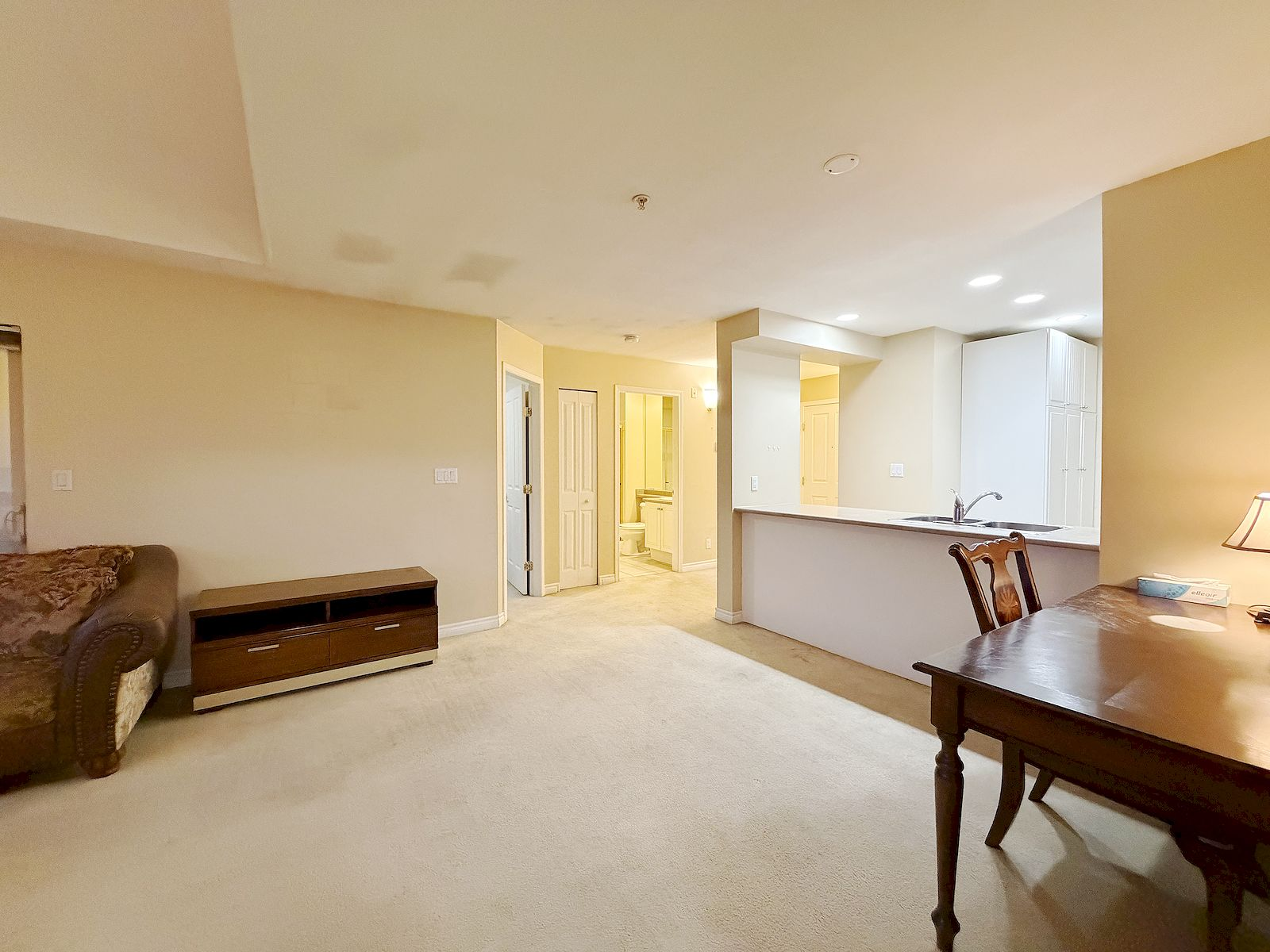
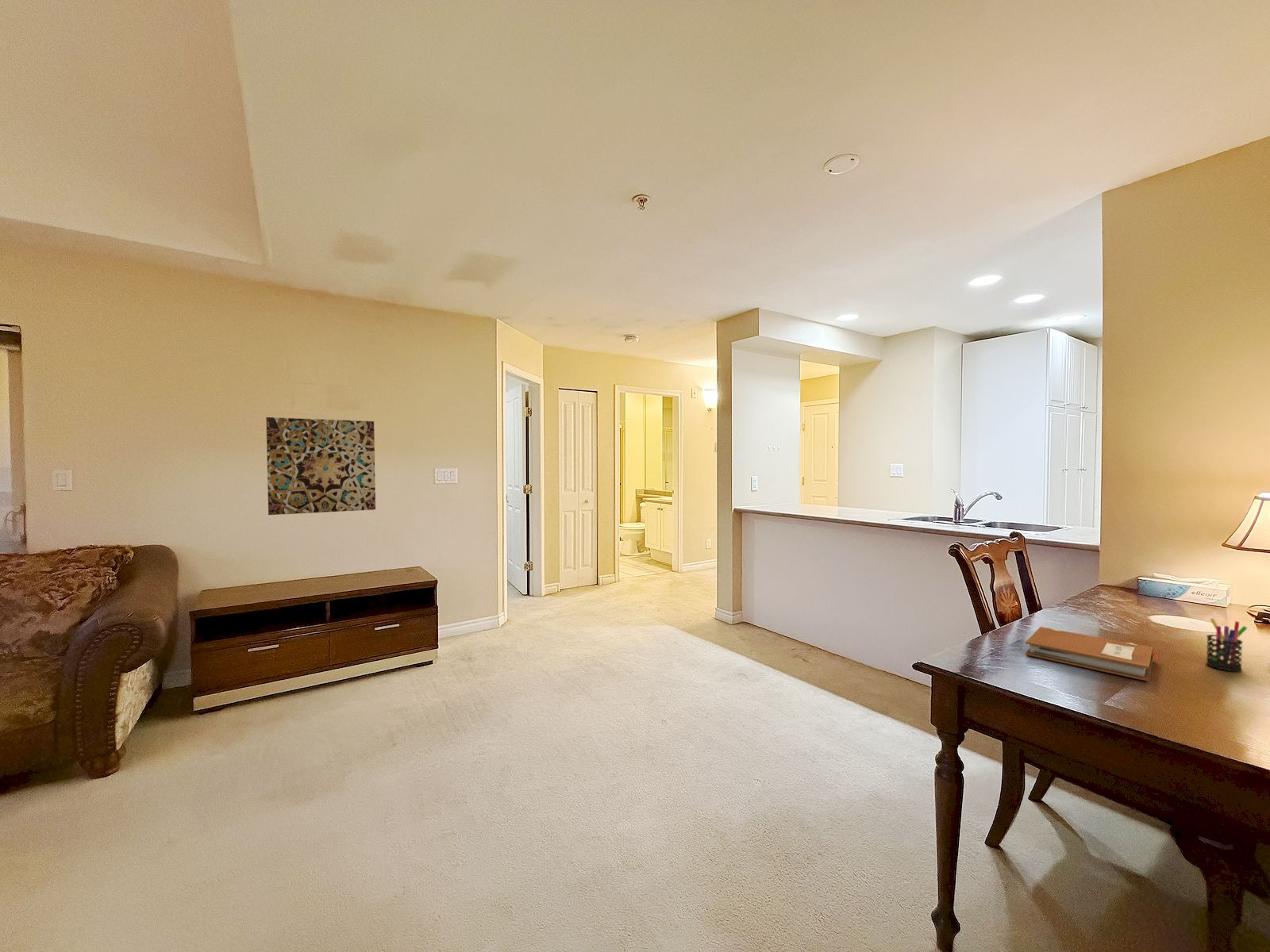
+ notebook [1025,626,1160,682]
+ pen holder [1205,618,1248,672]
+ wall art [265,417,376,516]
